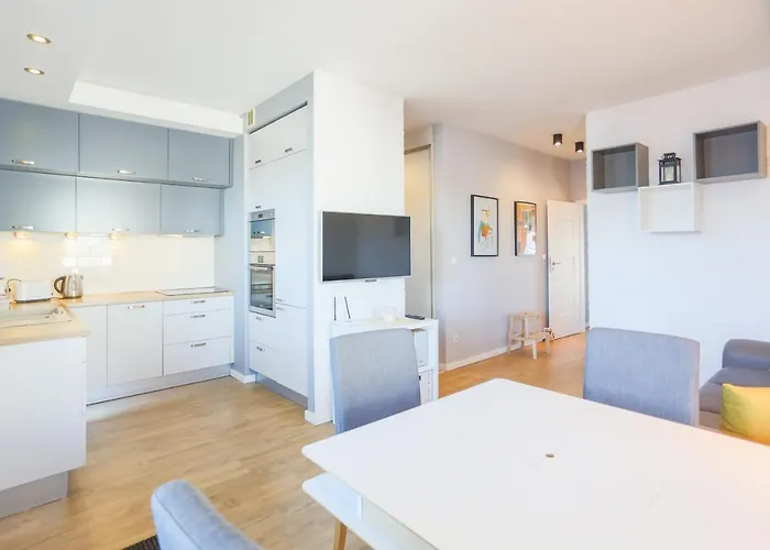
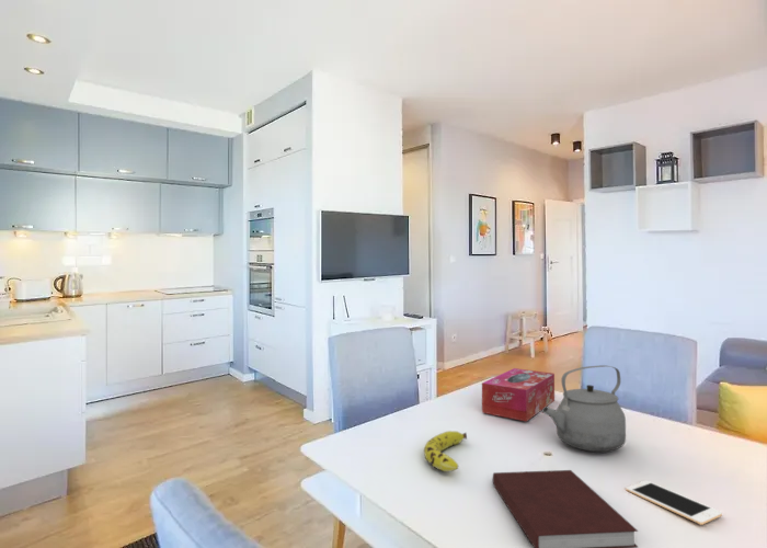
+ tea kettle [541,364,627,453]
+ cell phone [625,480,723,526]
+ notebook [492,469,639,548]
+ fruit [423,430,468,472]
+ tissue box [481,367,556,422]
